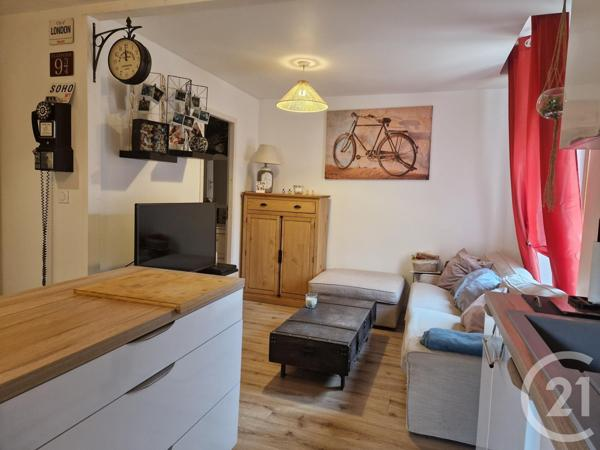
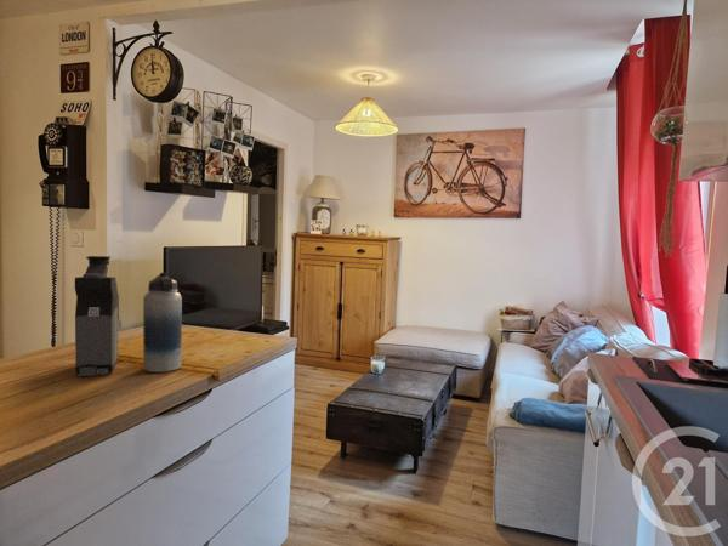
+ coffee maker [74,255,120,377]
+ water bottle [142,272,183,374]
